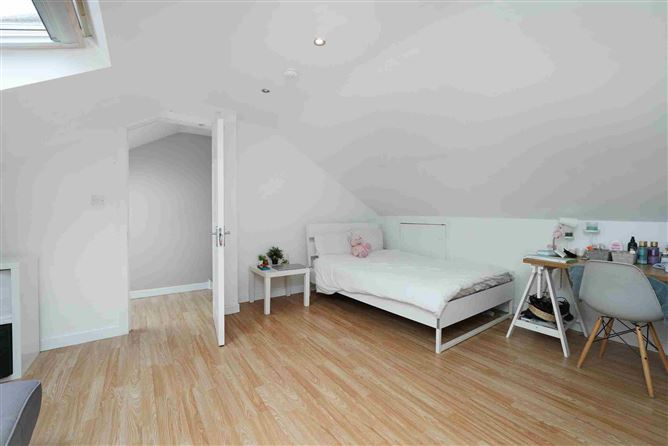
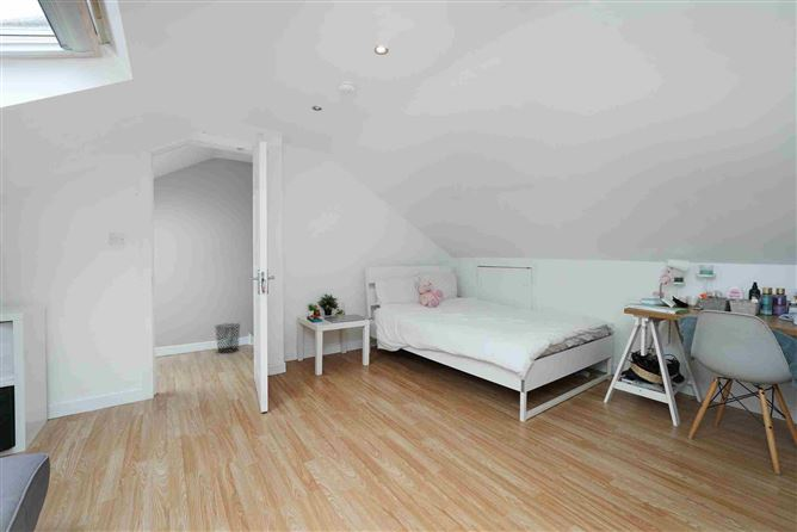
+ waste bin [214,322,242,354]
